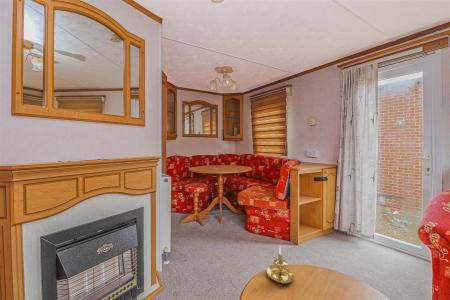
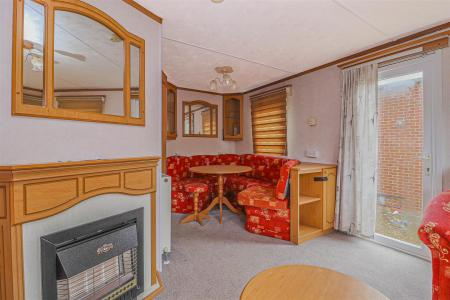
- candle holder [266,245,295,285]
